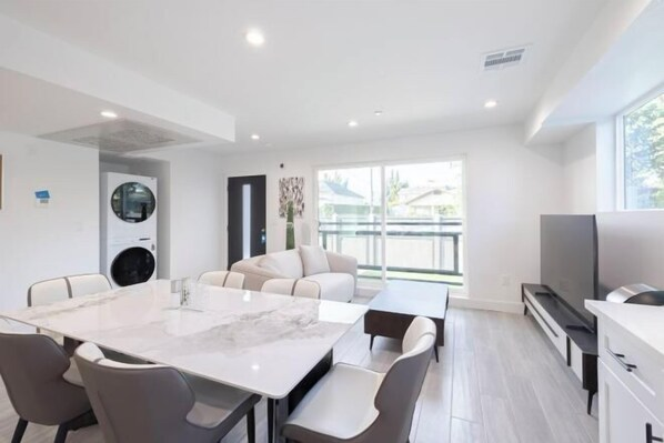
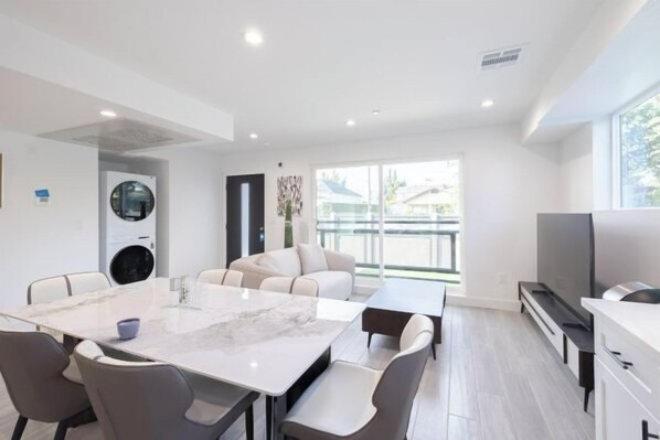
+ cup [115,316,141,341]
